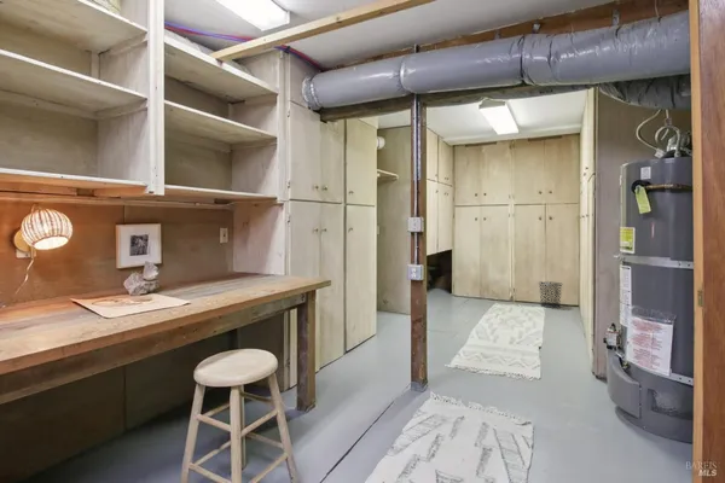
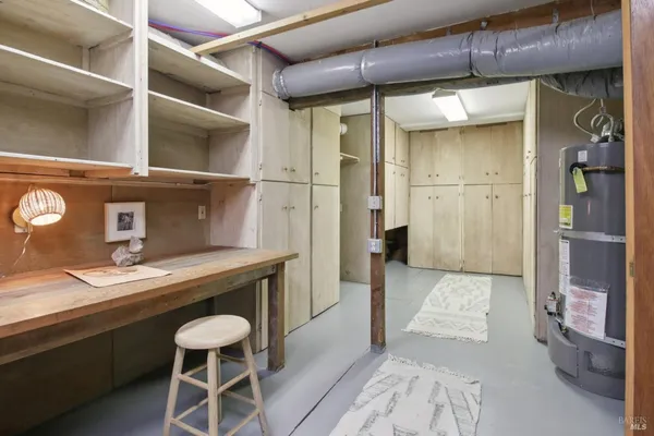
- waste bin [538,280,563,309]
